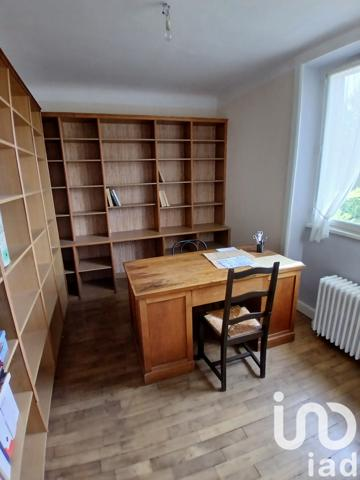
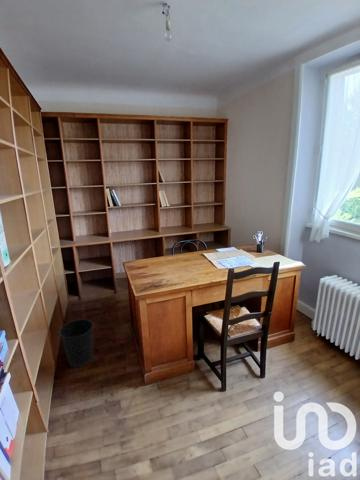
+ wastebasket [59,318,94,368]
